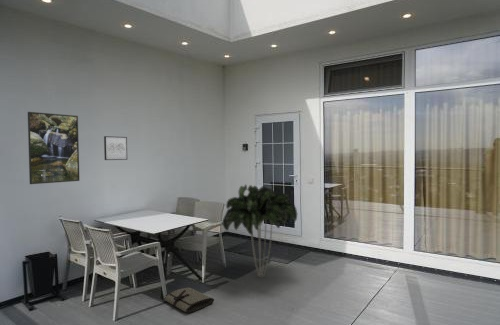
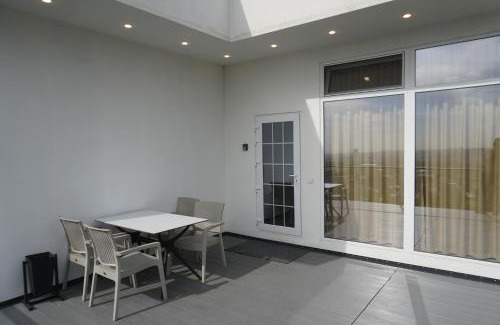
- wall art [103,135,128,161]
- tool roll [163,286,215,314]
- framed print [27,111,80,185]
- indoor plant [221,183,298,279]
